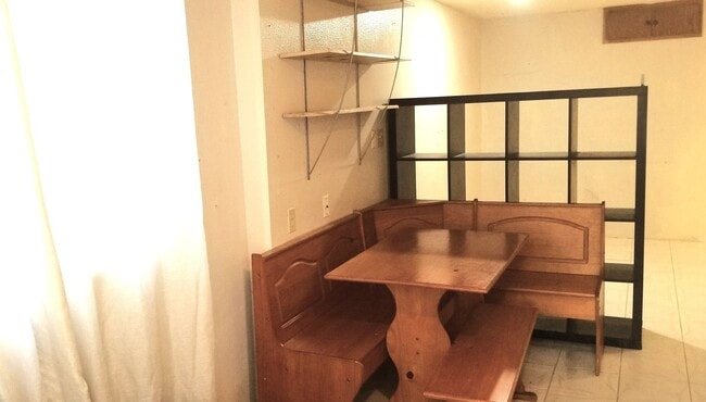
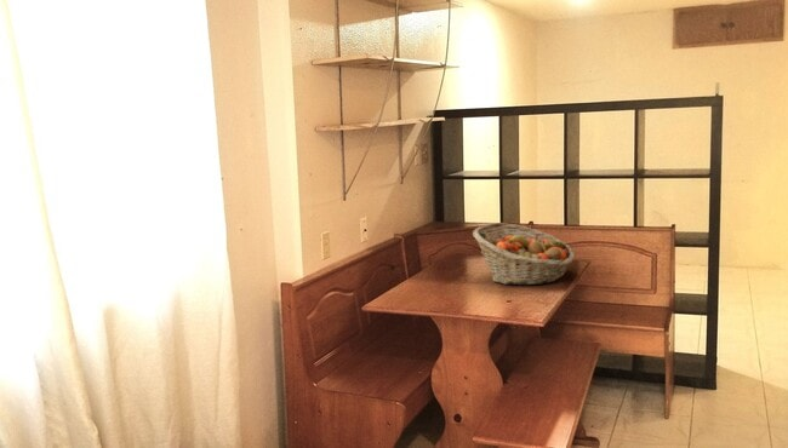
+ fruit basket [472,222,576,286]
